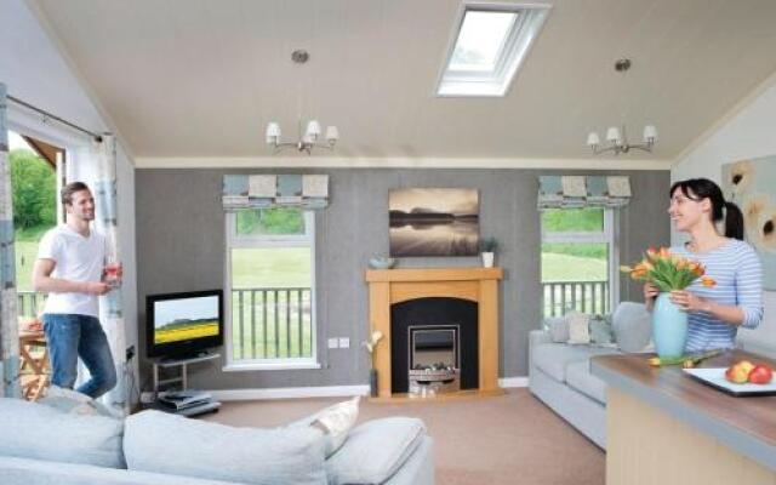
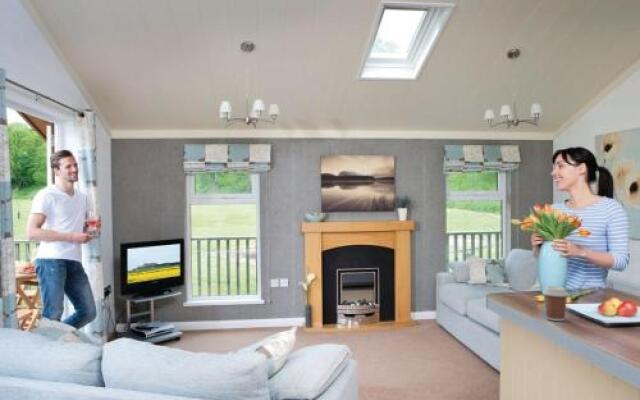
+ coffee cup [541,285,570,322]
